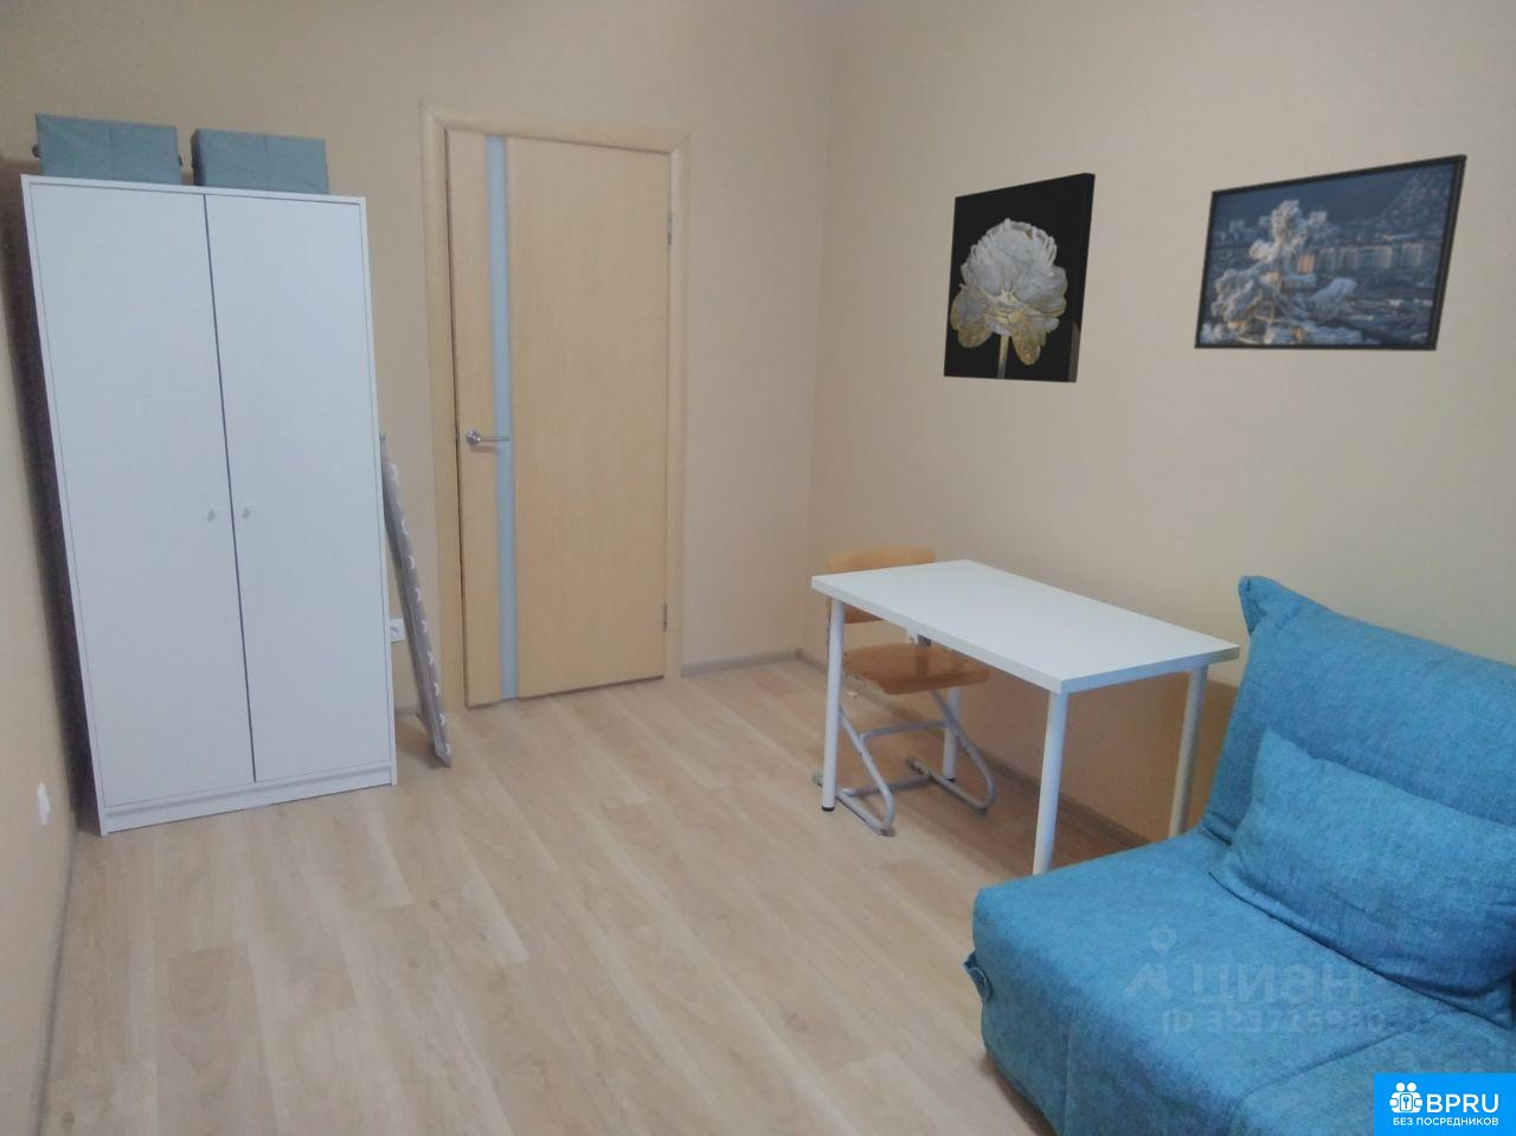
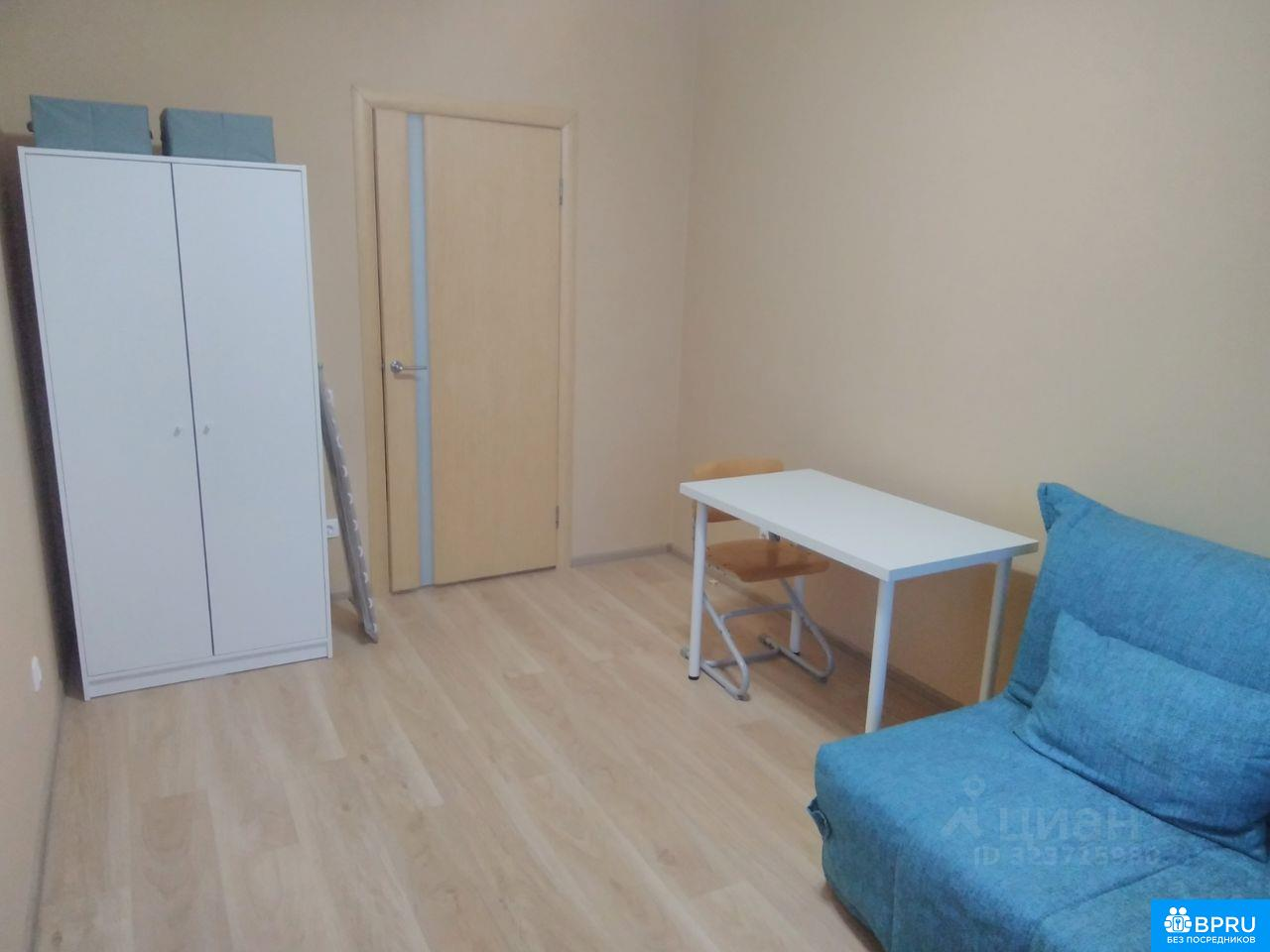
- wall art [943,172,1097,384]
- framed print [1193,153,1468,353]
